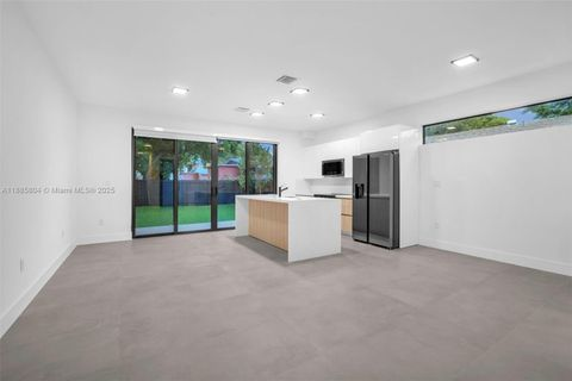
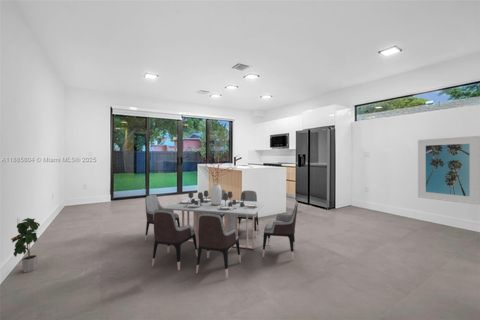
+ dining table [144,145,299,279]
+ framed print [417,135,480,206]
+ potted plant [10,217,41,273]
